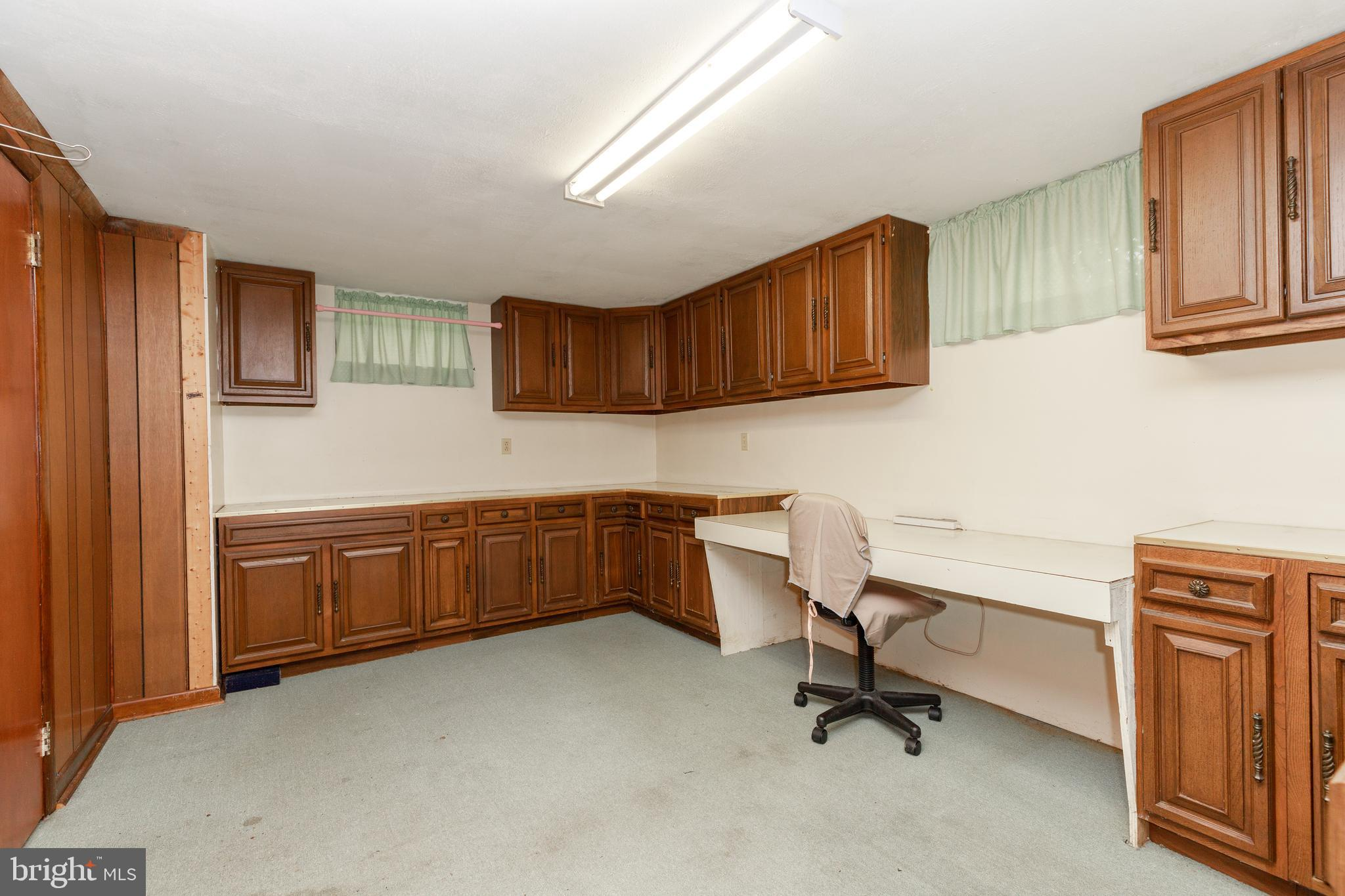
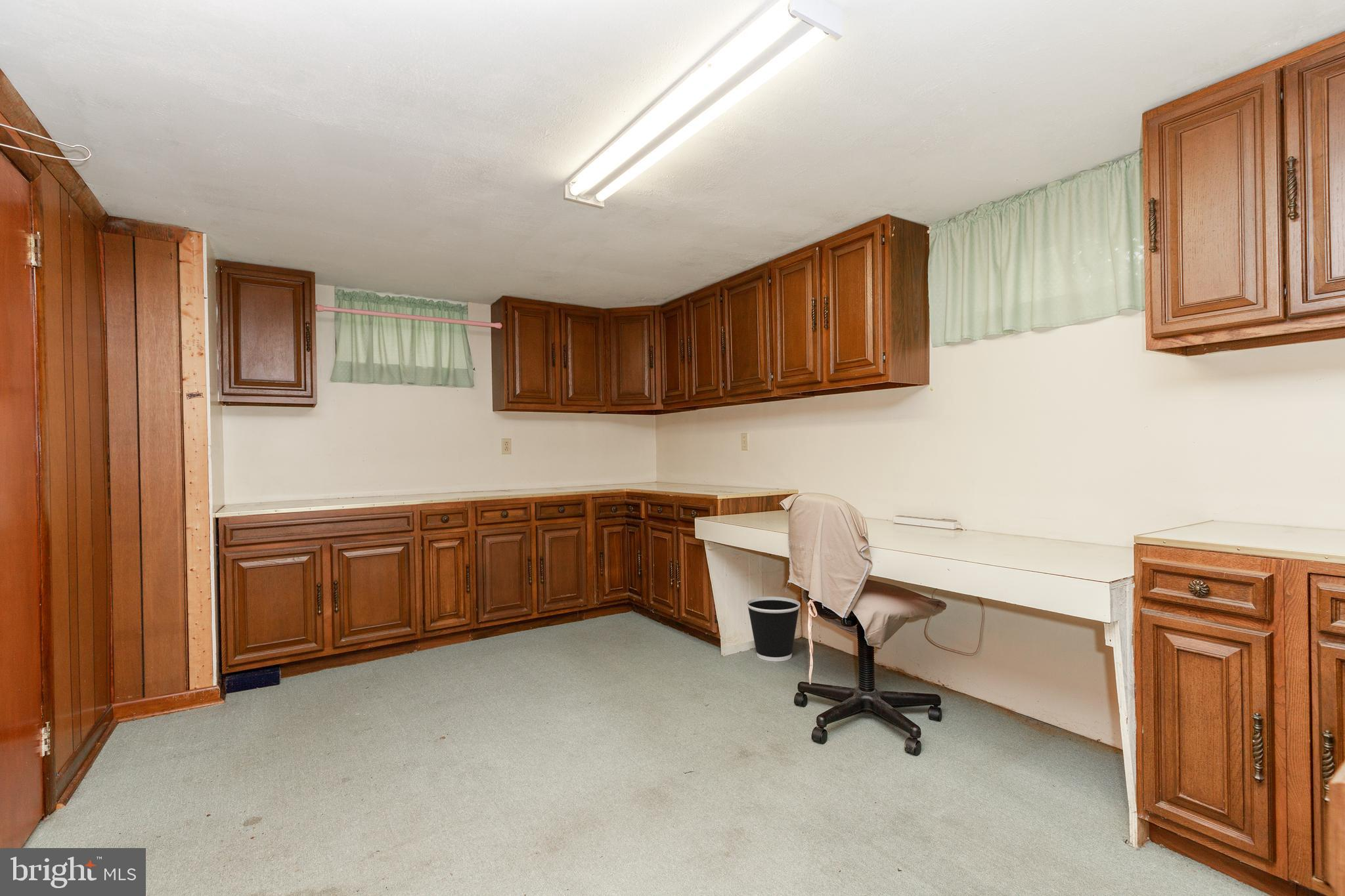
+ wastebasket [746,596,801,662]
